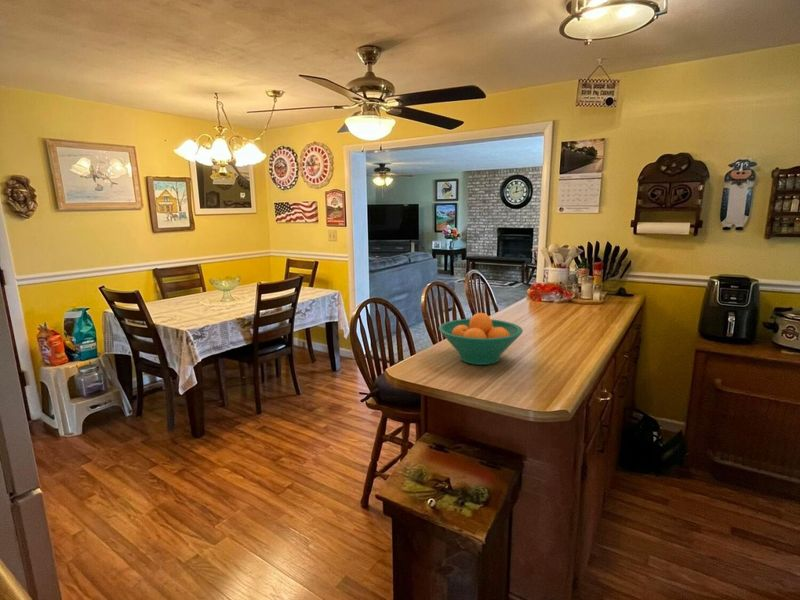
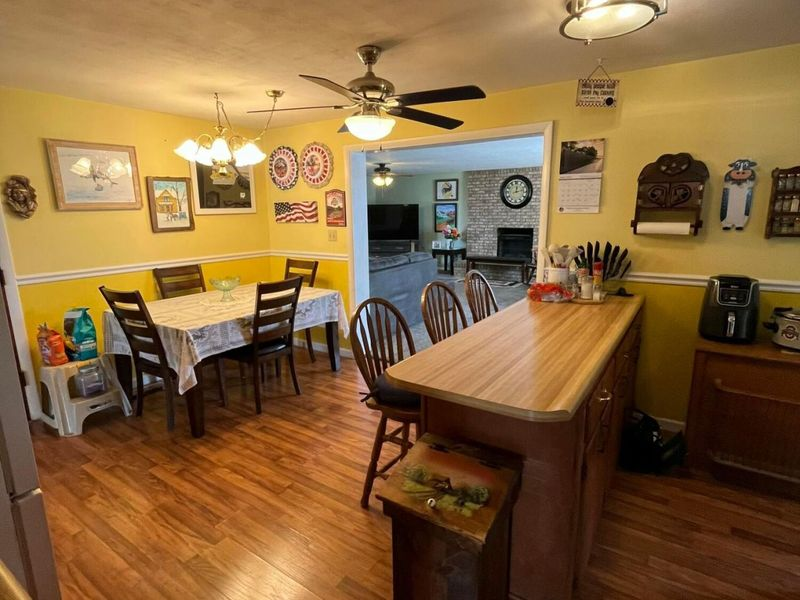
- fruit bowl [438,312,524,366]
